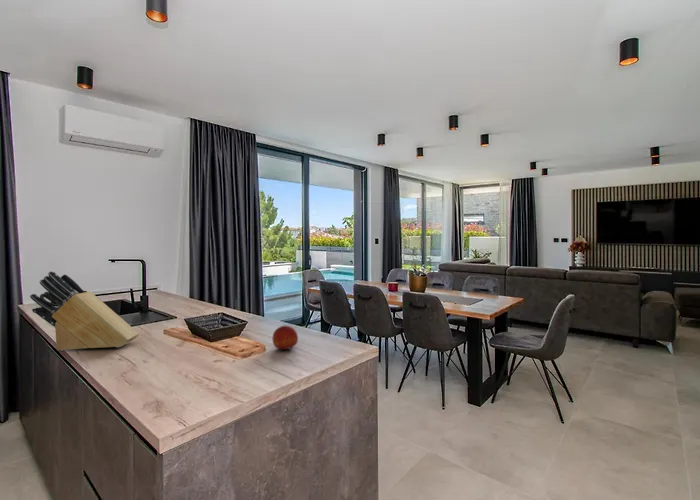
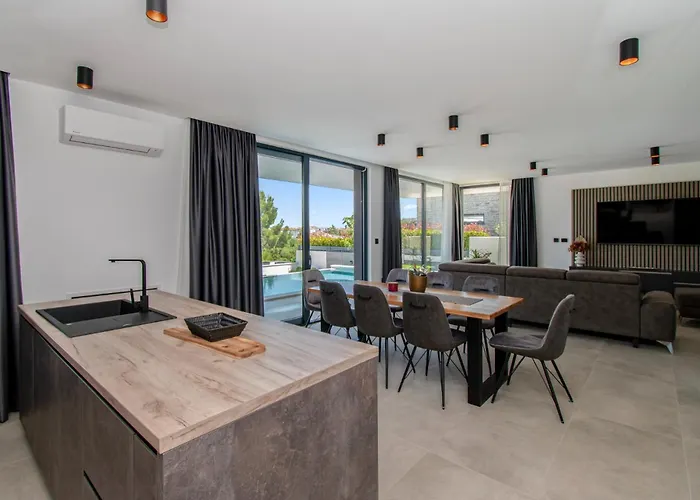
- knife block [29,270,140,352]
- fruit [272,325,299,352]
